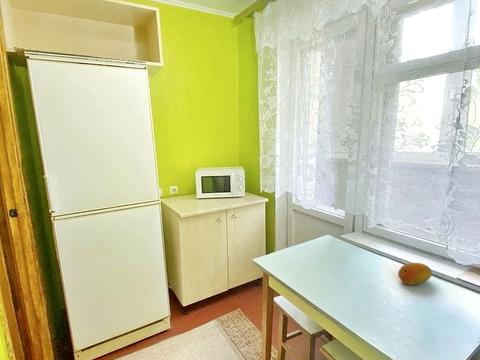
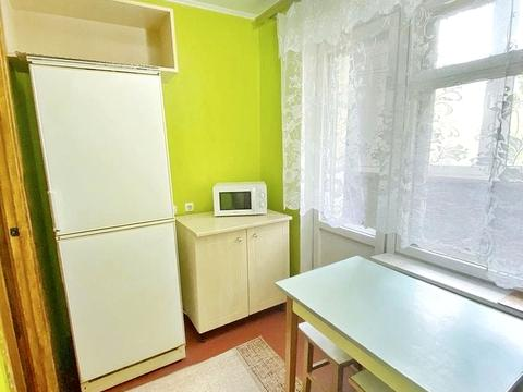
- fruit [397,262,433,286]
